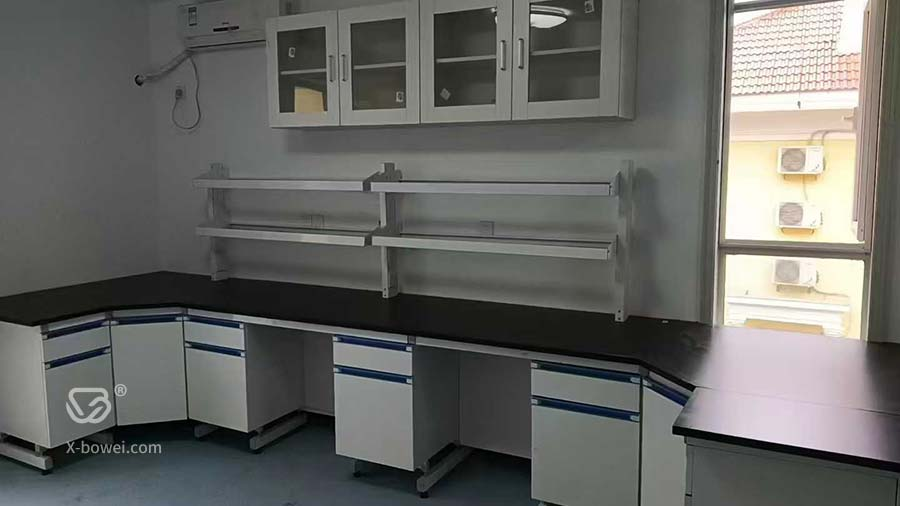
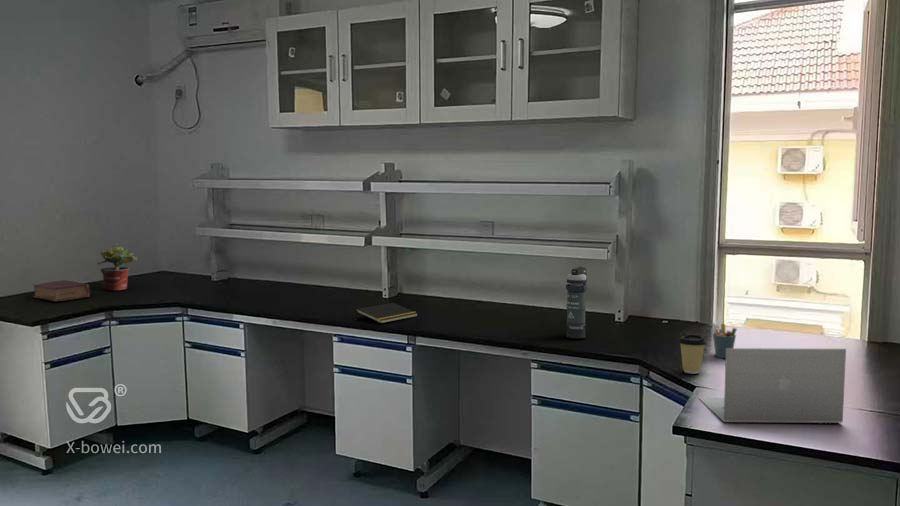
+ laptop [698,347,847,424]
+ notepad [355,302,419,324]
+ book [31,279,91,302]
+ coffee cup [677,333,708,375]
+ smoke grenade [565,265,588,339]
+ pen holder [711,321,738,359]
+ potted plant [96,243,139,291]
